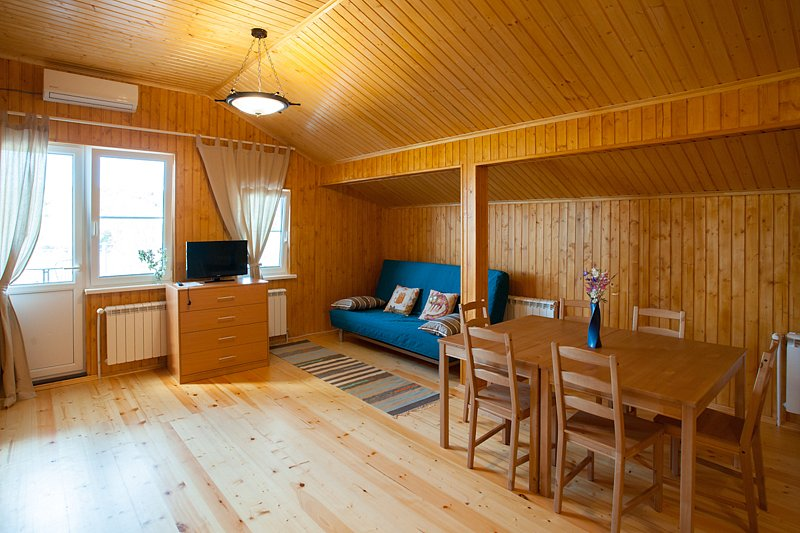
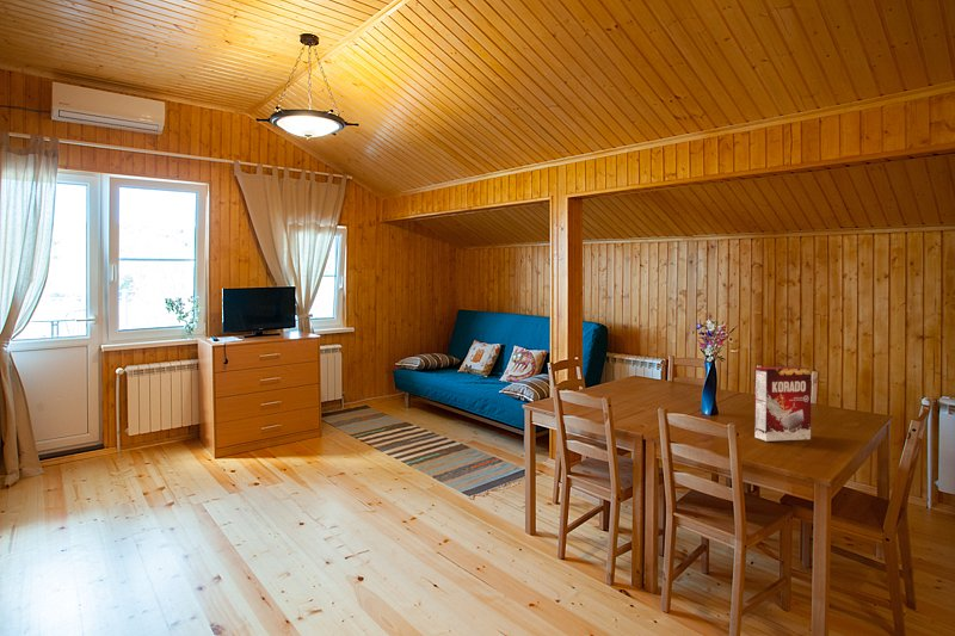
+ cereal box [753,365,813,443]
